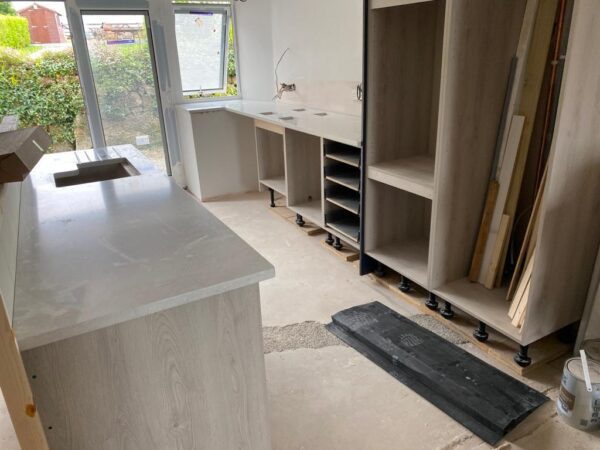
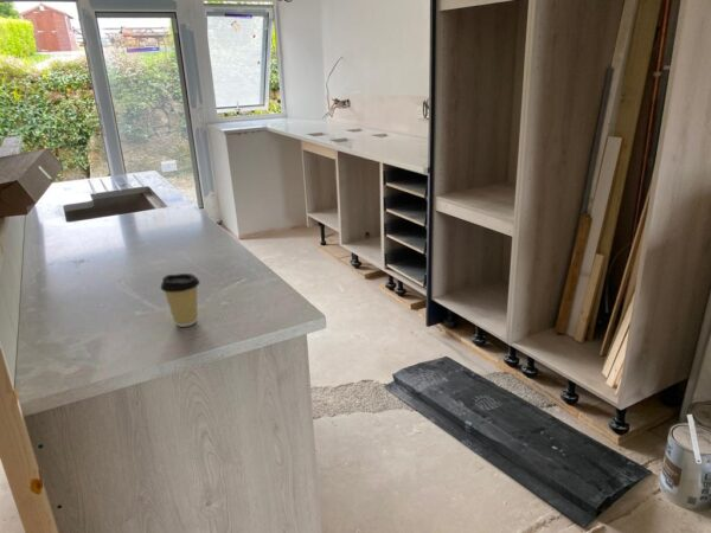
+ coffee cup [160,272,200,328]
